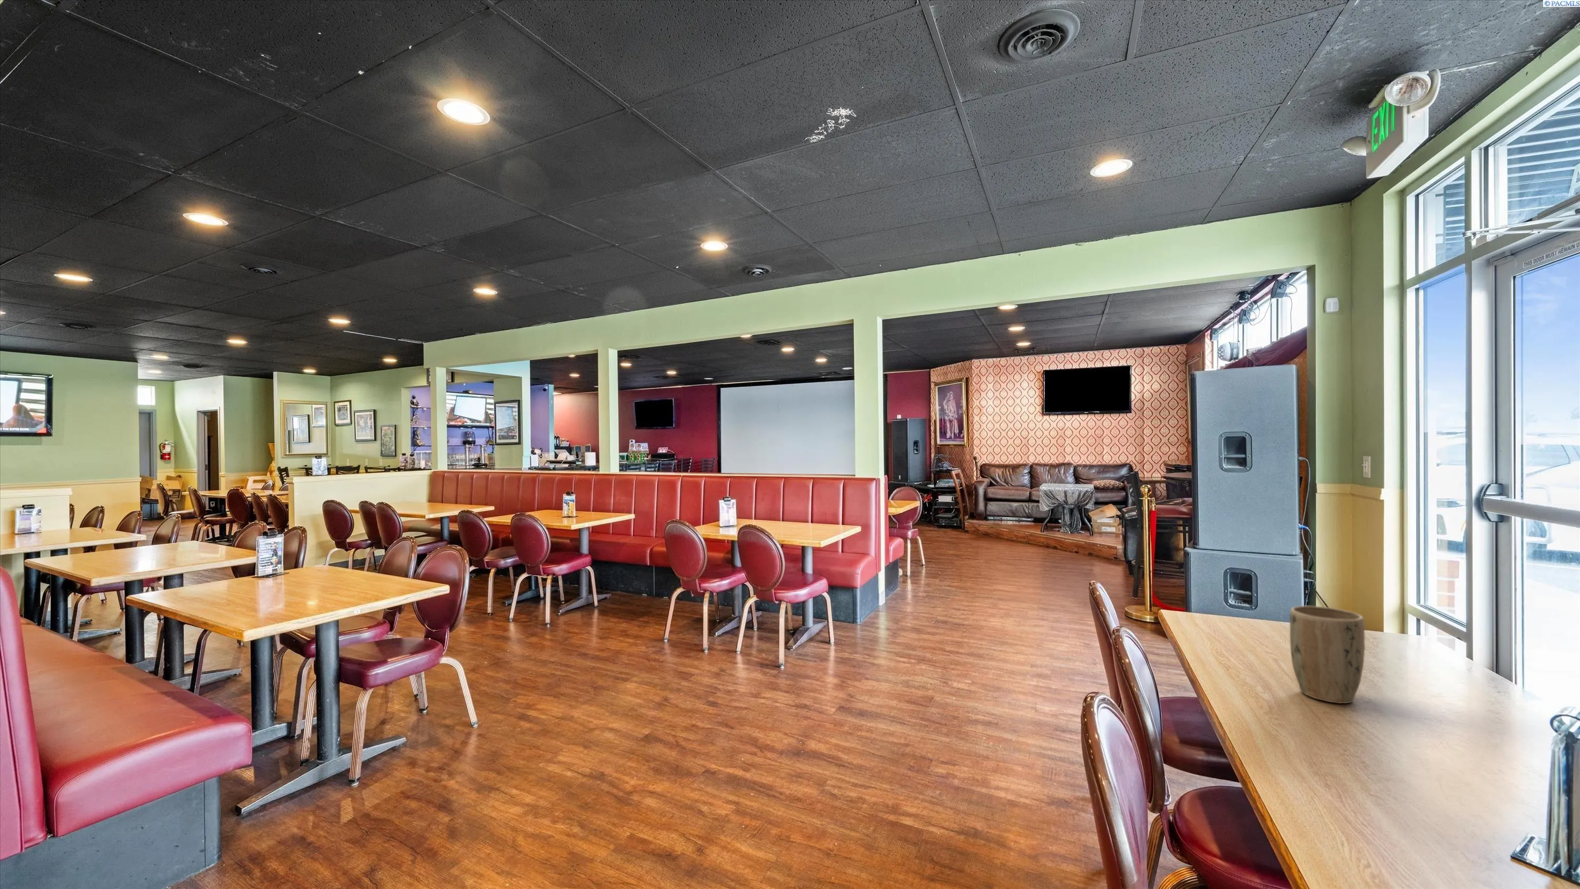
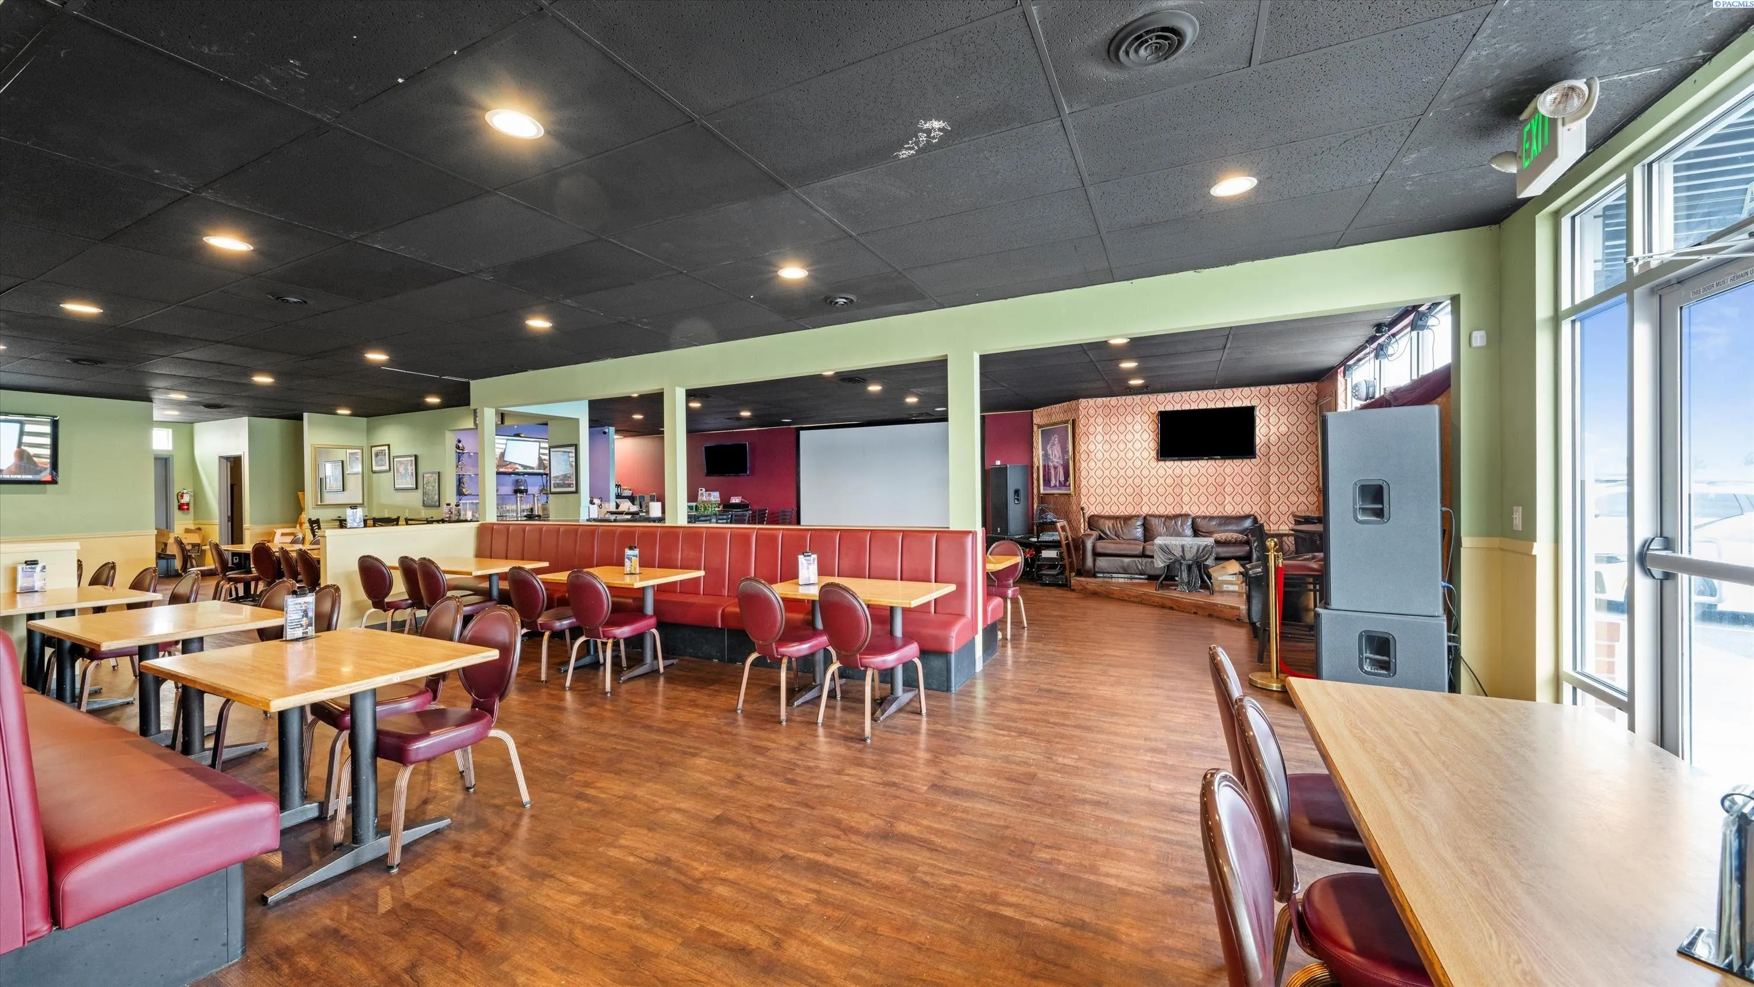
- plant pot [1289,606,1365,704]
